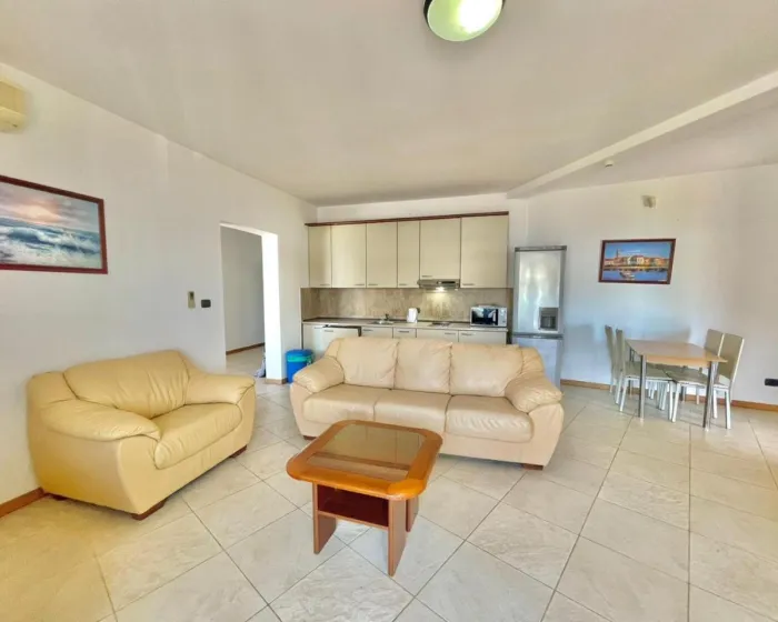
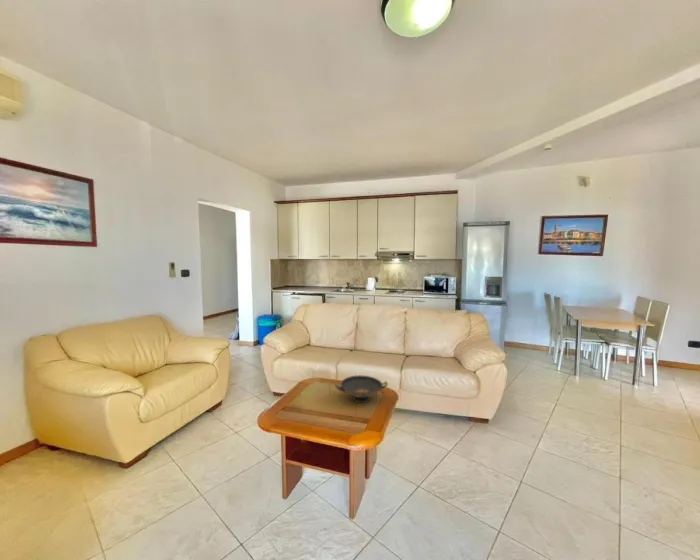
+ decorative bowl [334,374,389,404]
